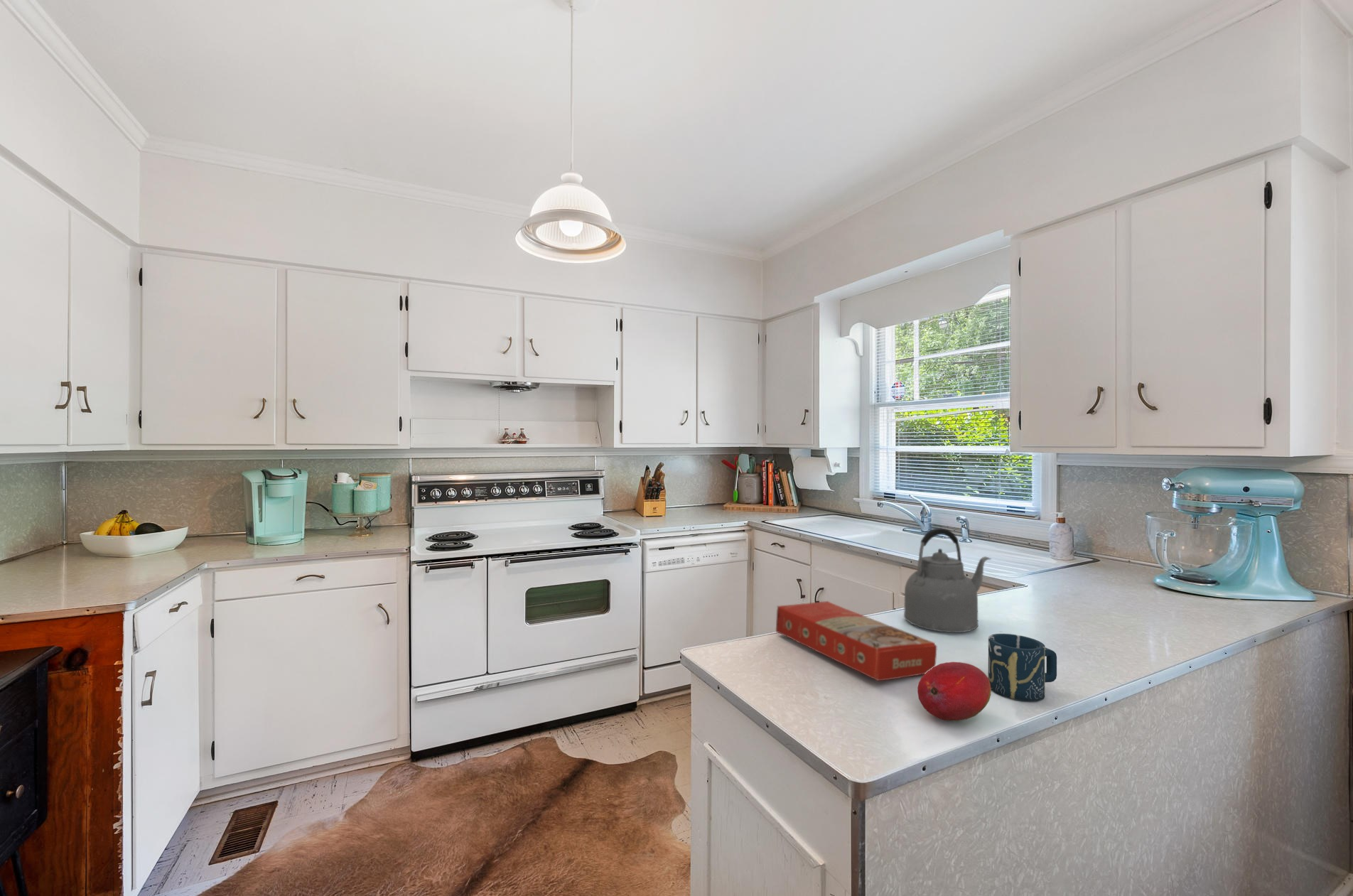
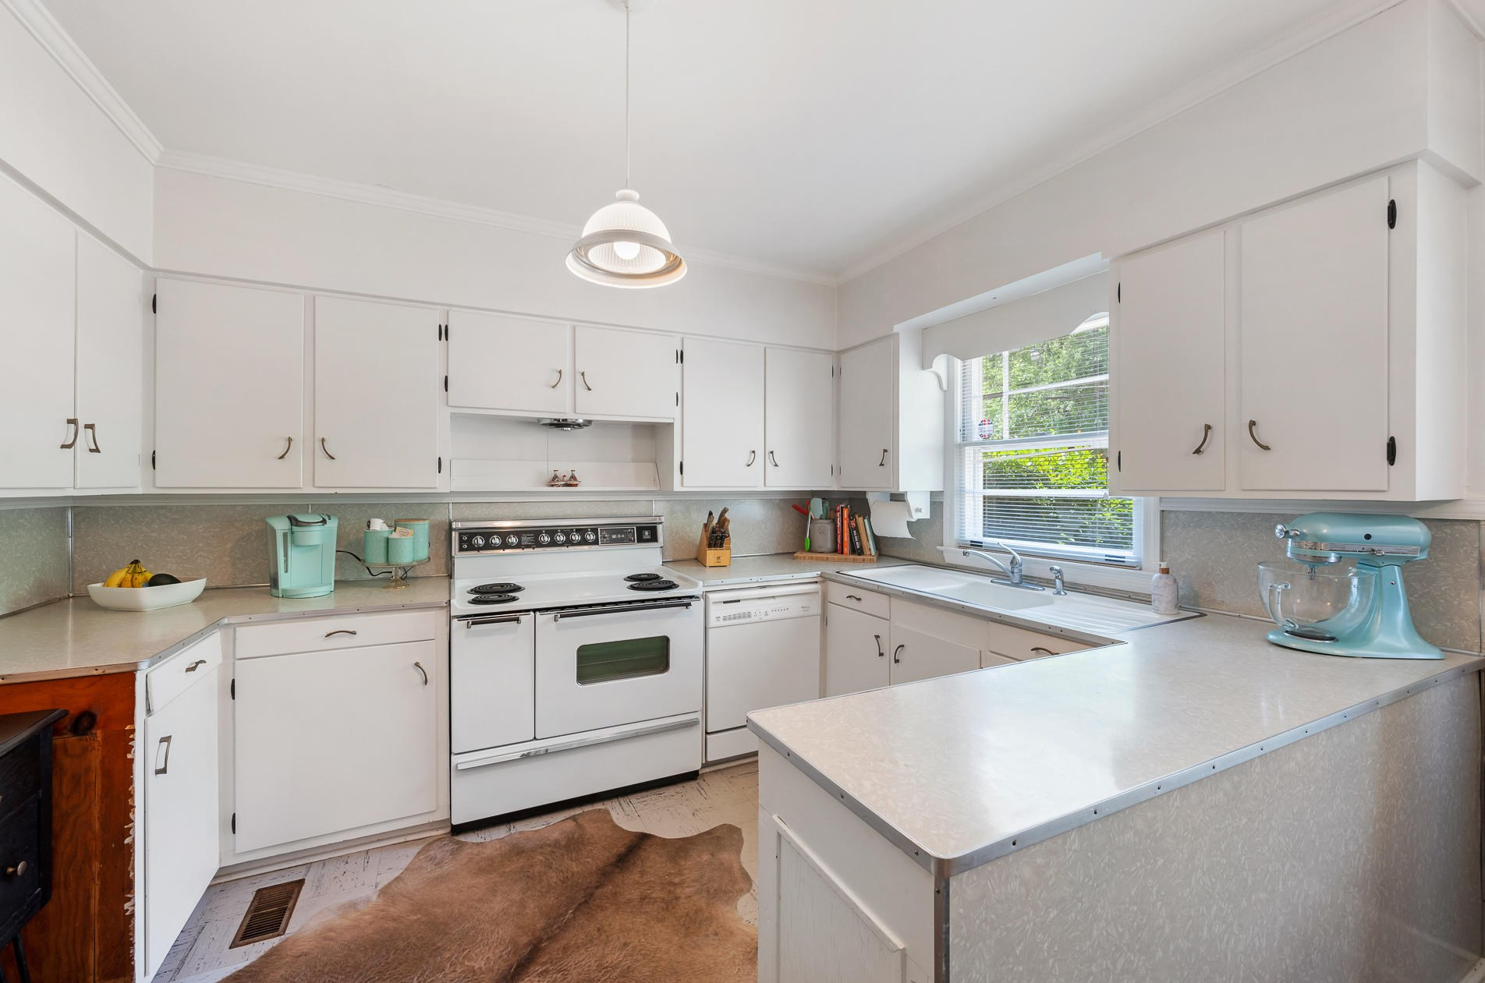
- fruit [917,662,992,721]
- cup [988,633,1057,702]
- kettle [903,527,992,633]
- macaroni box [775,600,937,681]
